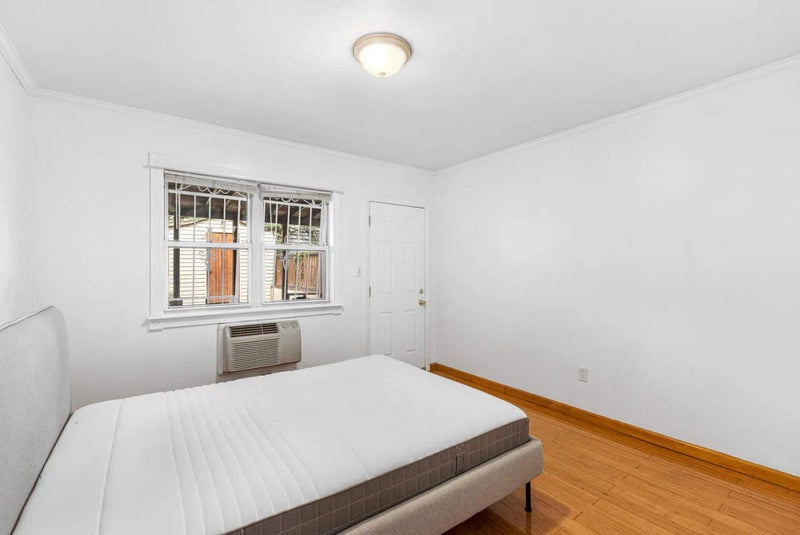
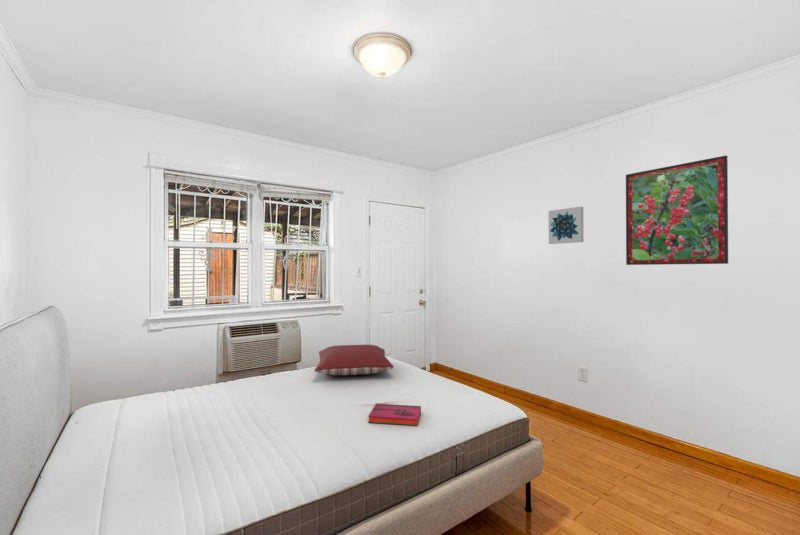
+ pillow [314,344,395,376]
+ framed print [625,154,729,266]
+ wall art [548,206,584,245]
+ hardback book [367,403,422,426]
